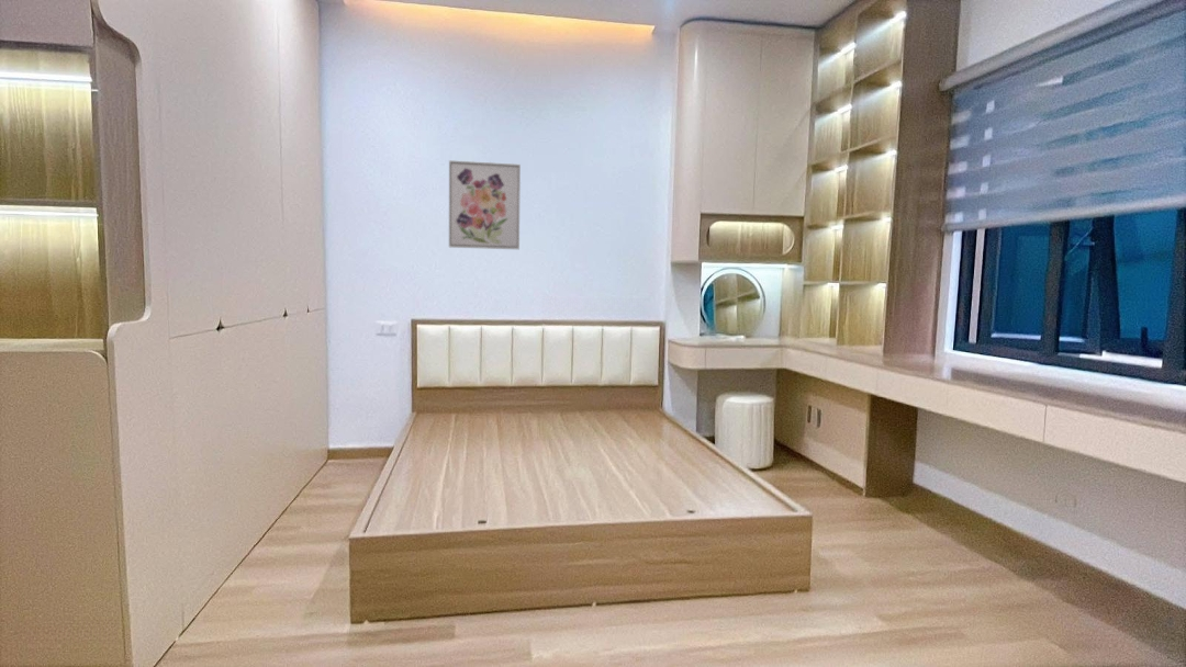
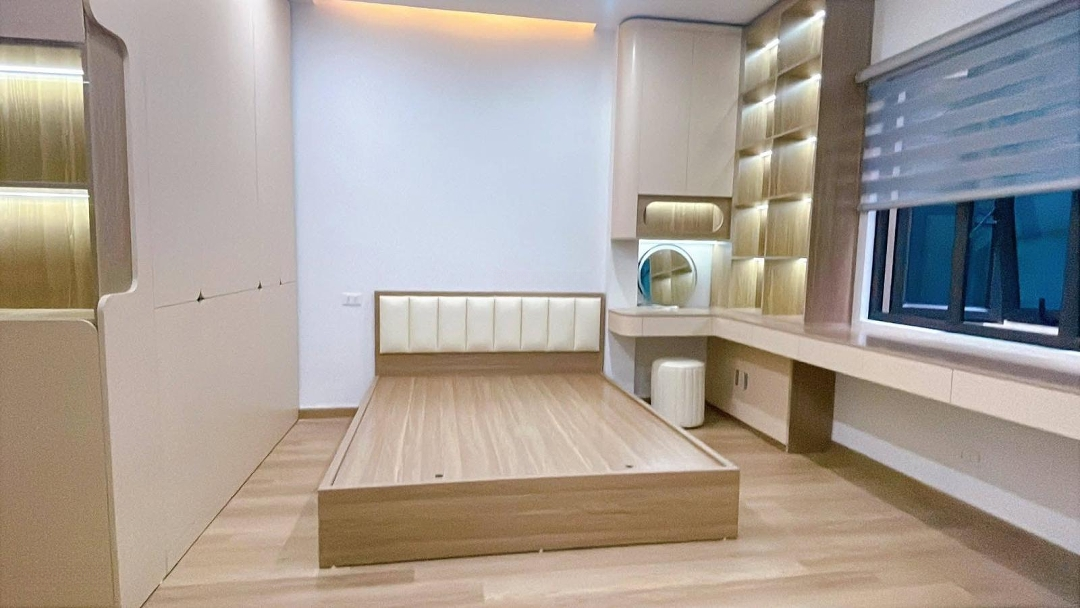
- wall art [448,159,522,250]
